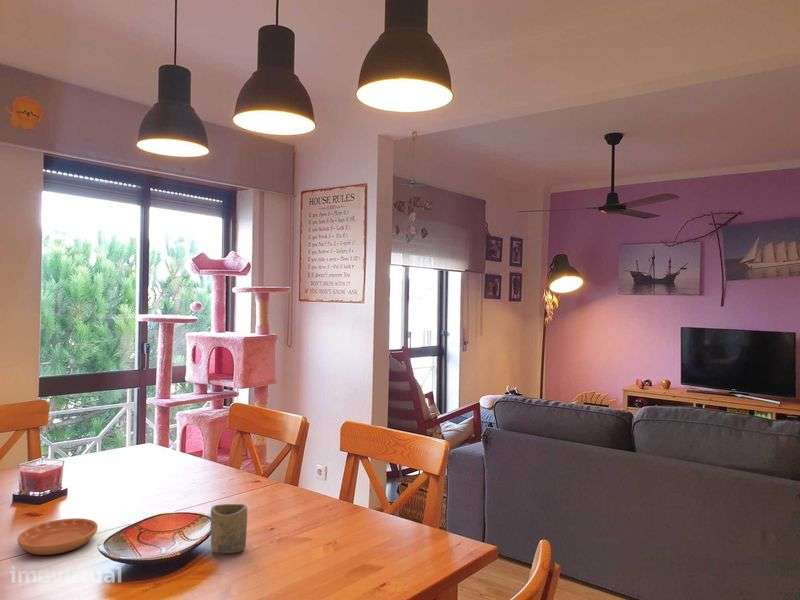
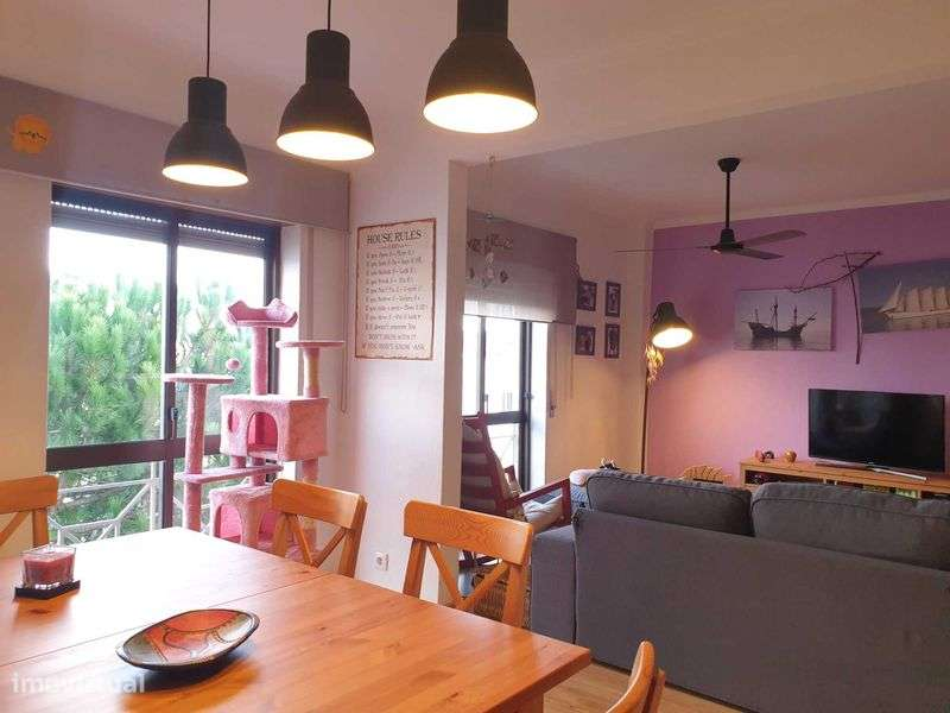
- cup [209,503,248,554]
- saucer [16,517,99,556]
